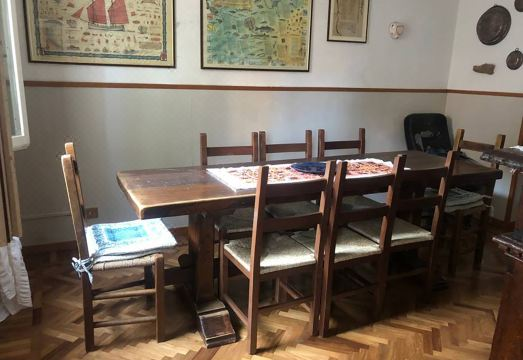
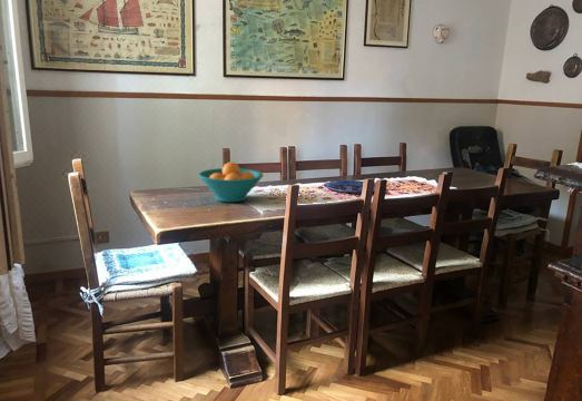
+ fruit bowl [197,160,265,203]
